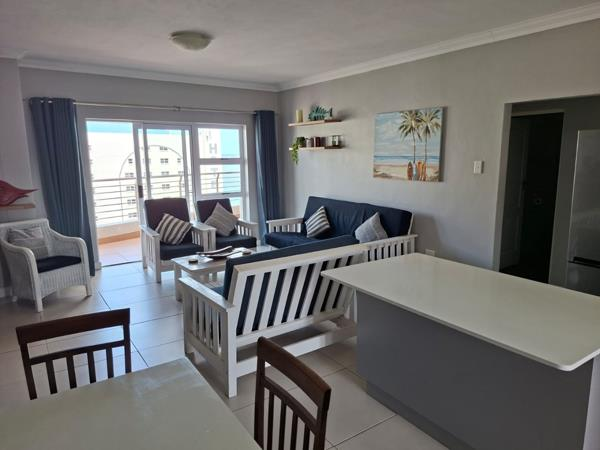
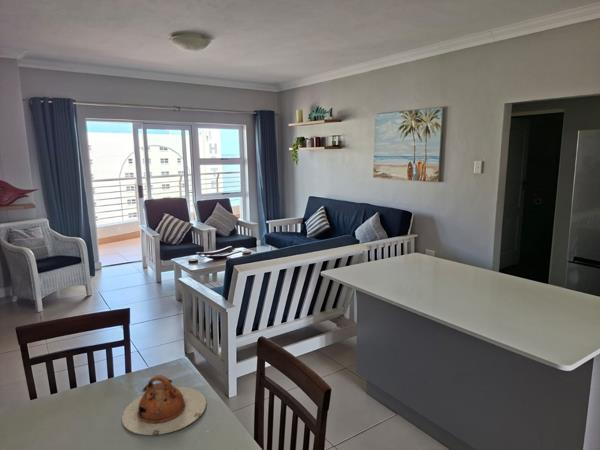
+ teapot [121,374,208,436]
